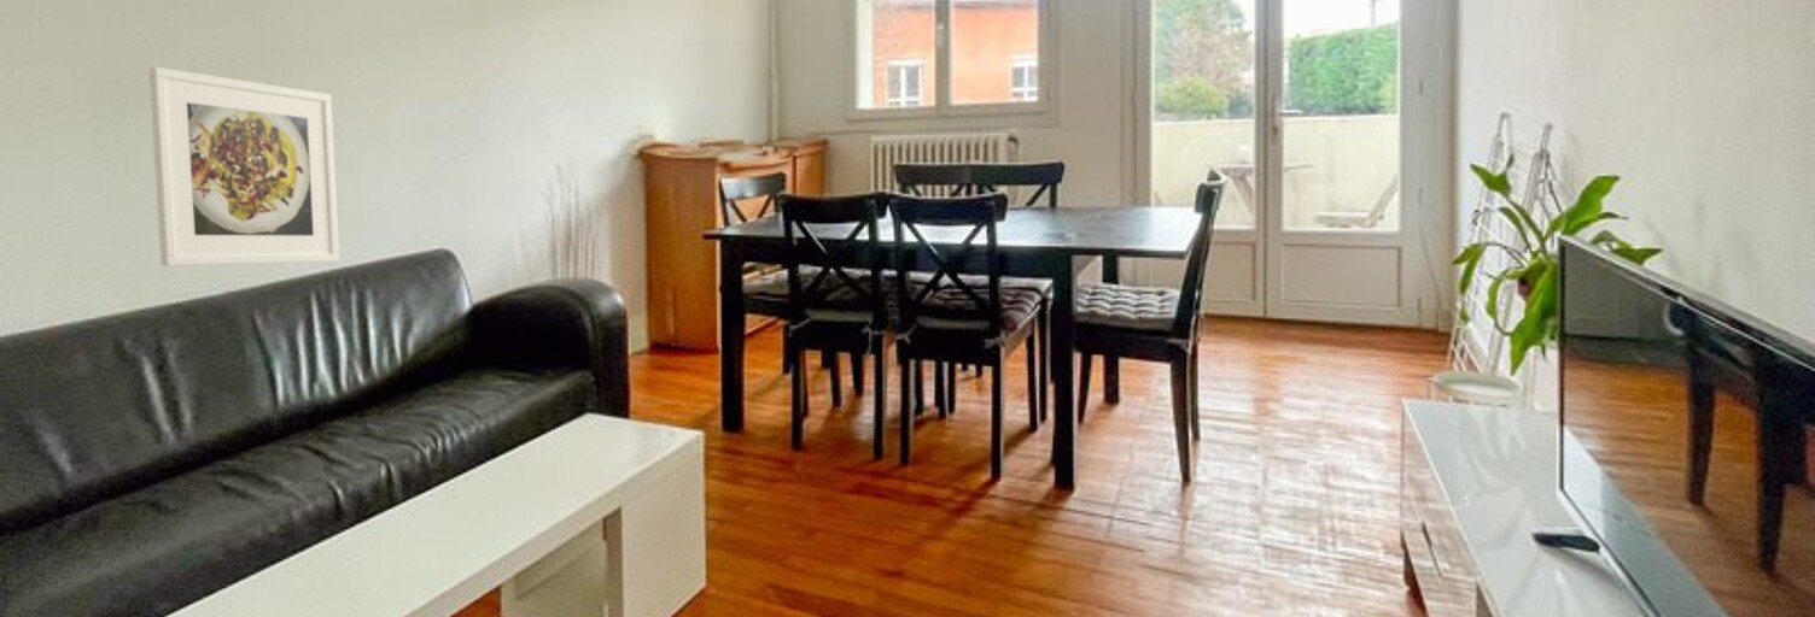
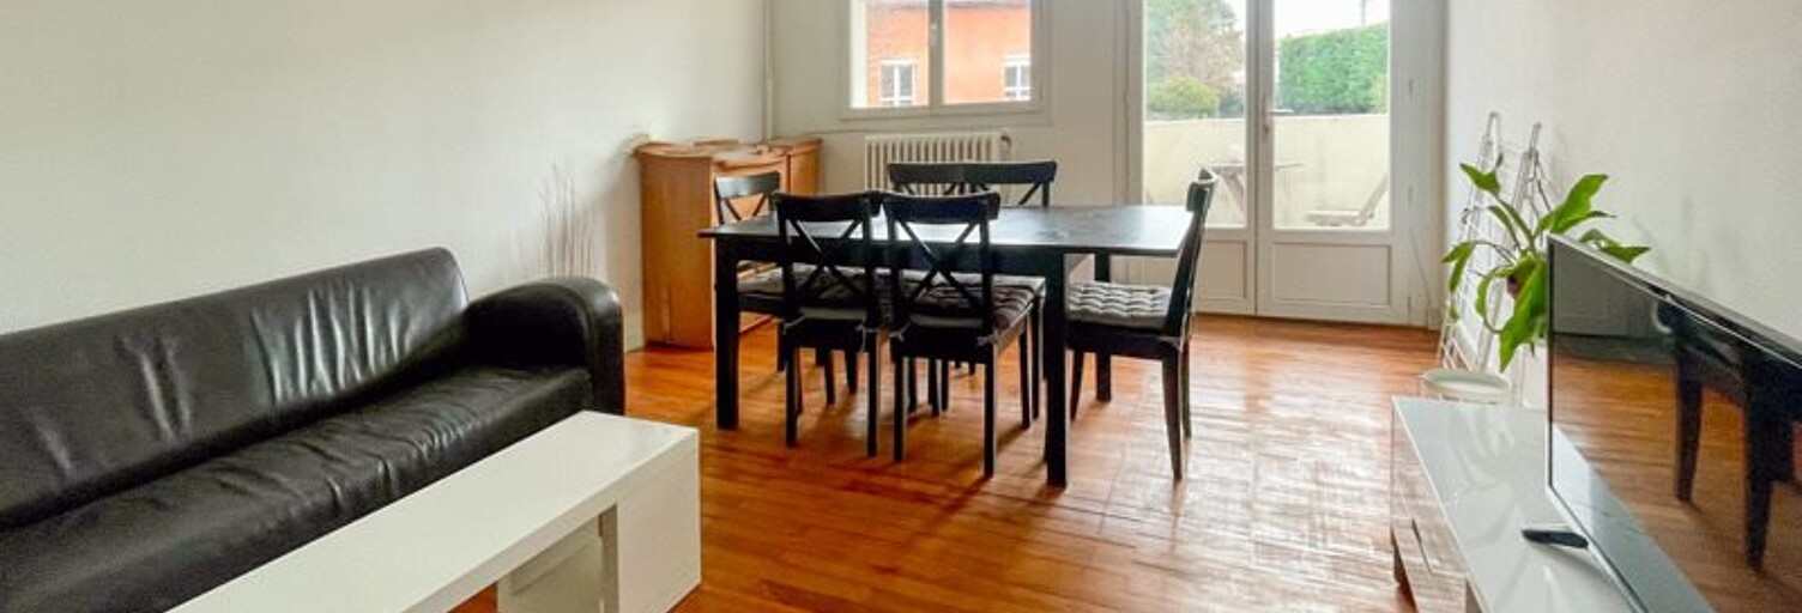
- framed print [148,66,340,268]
